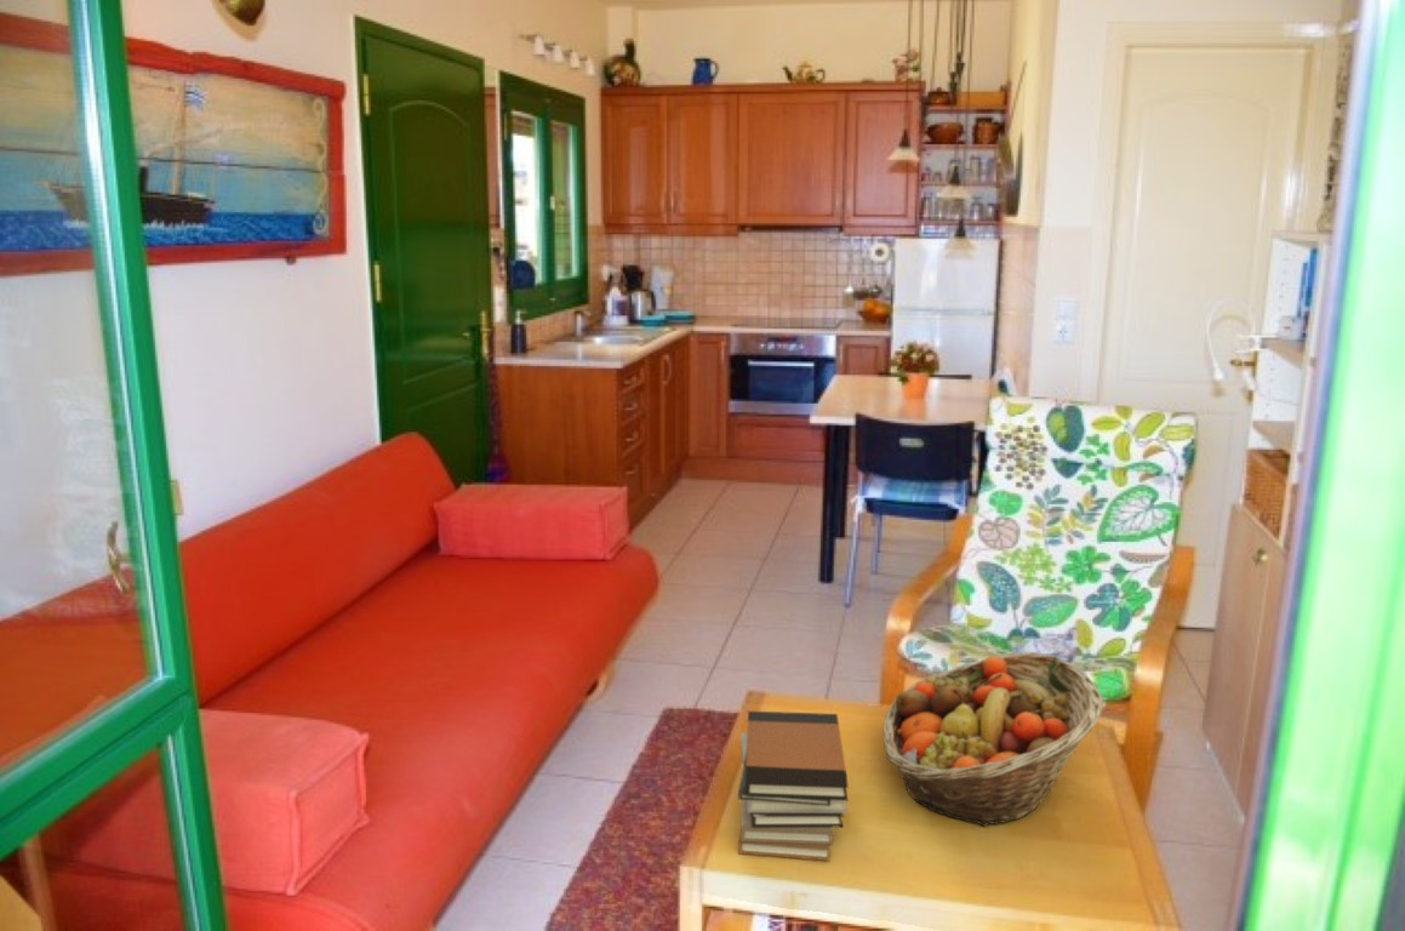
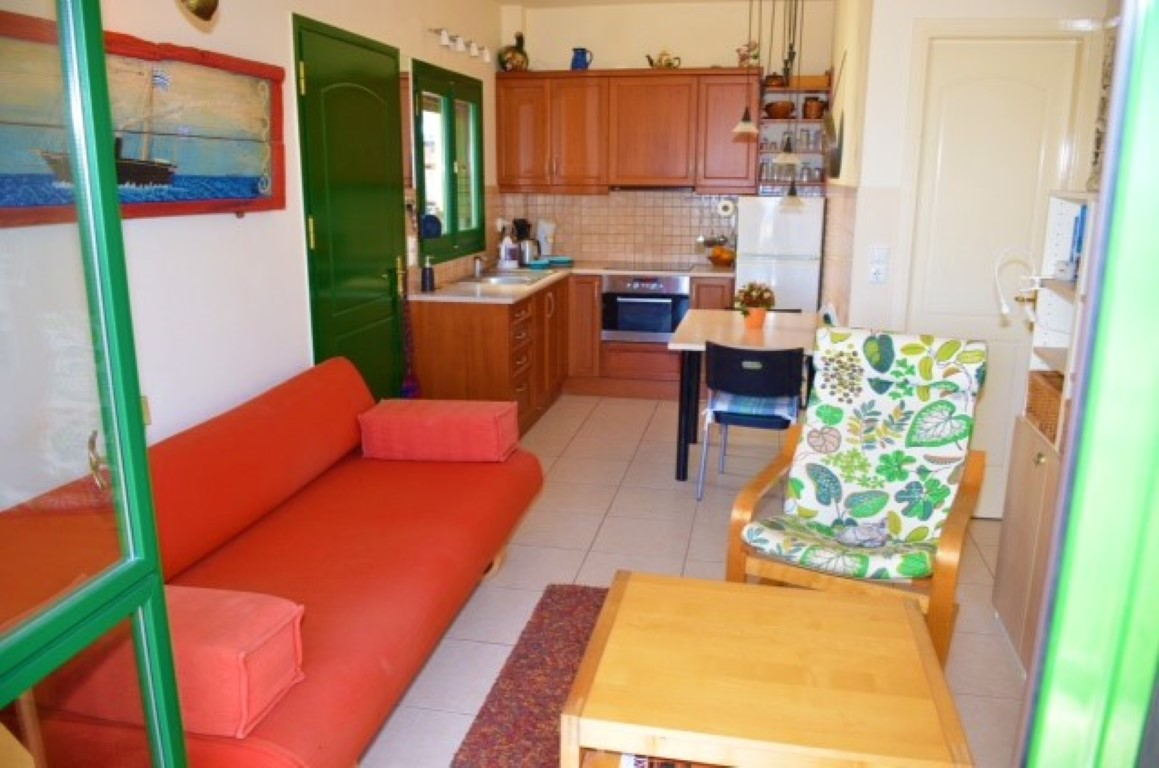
- book stack [737,710,850,862]
- fruit basket [883,651,1106,828]
